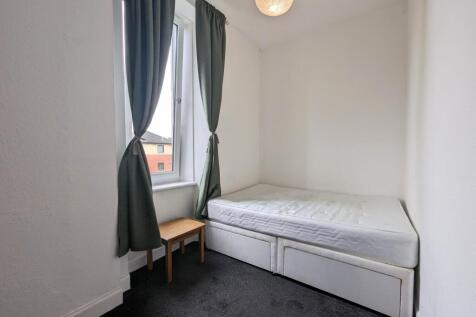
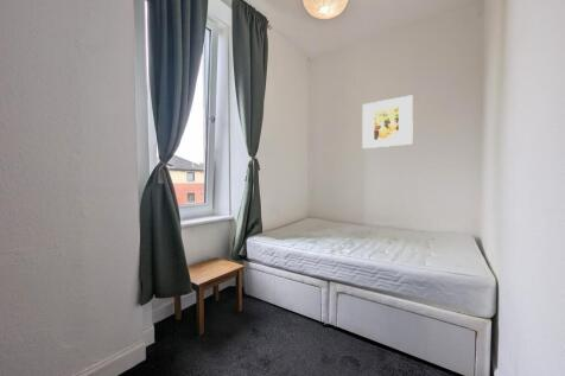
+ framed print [361,94,414,149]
